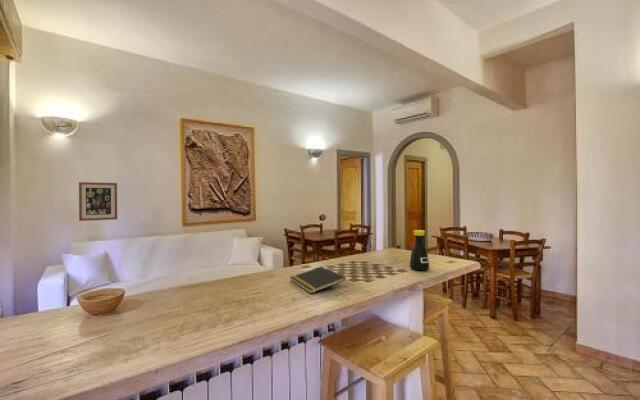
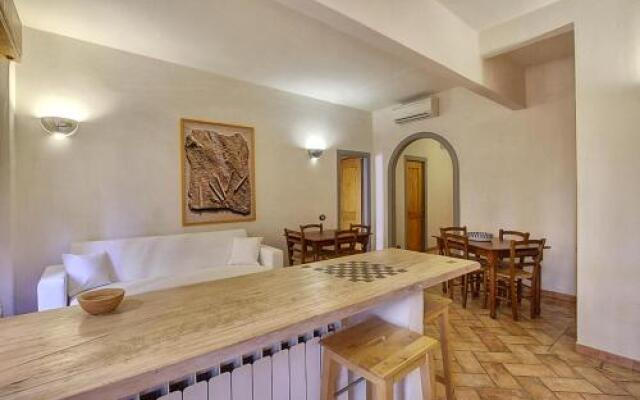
- notepad [289,266,347,294]
- bottle [409,229,430,272]
- wall art [78,181,118,222]
